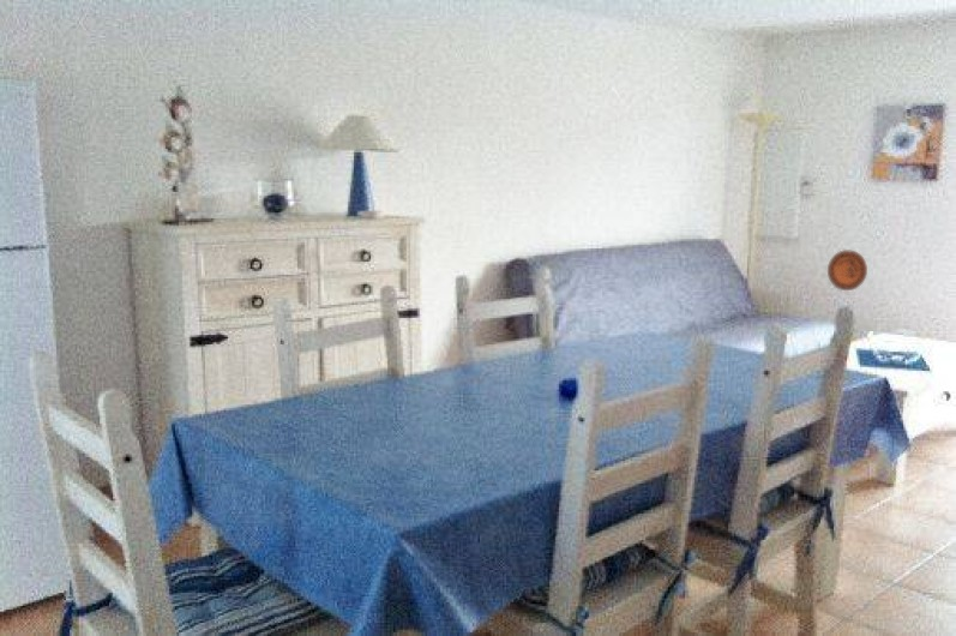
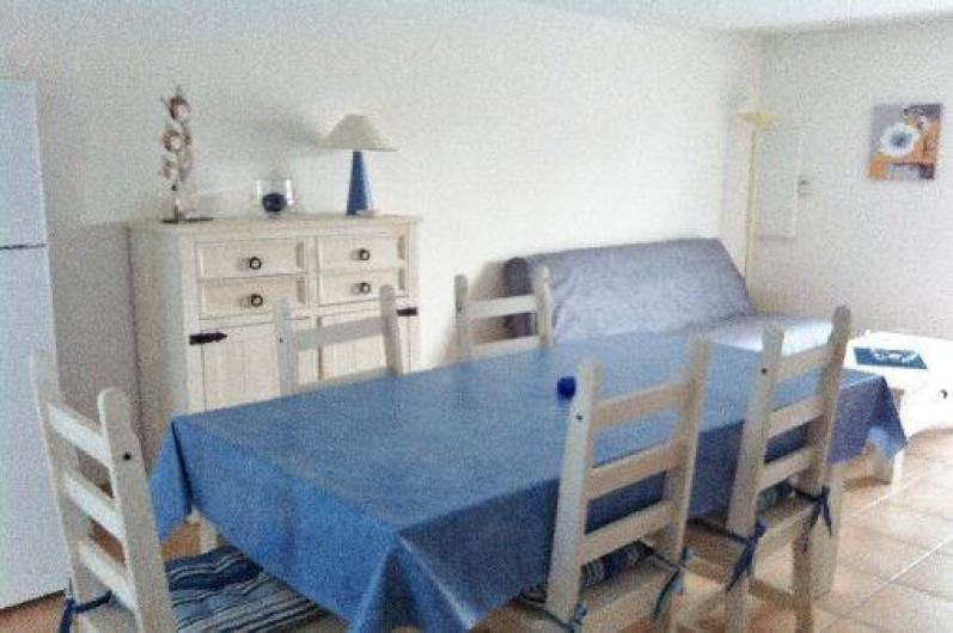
- decorative plate [826,248,868,292]
